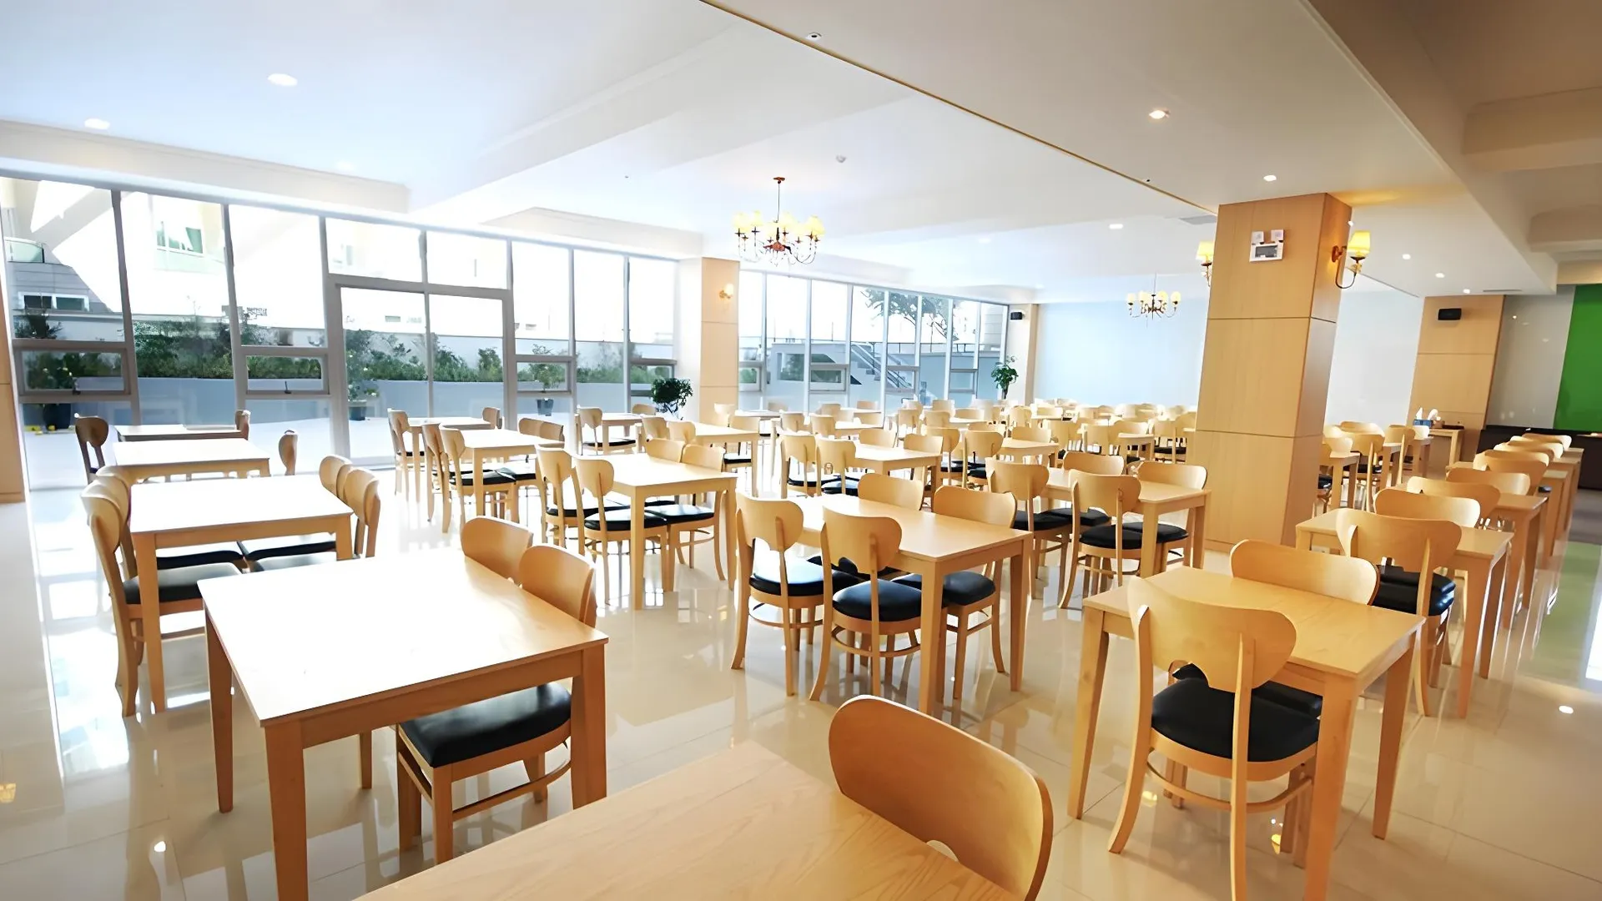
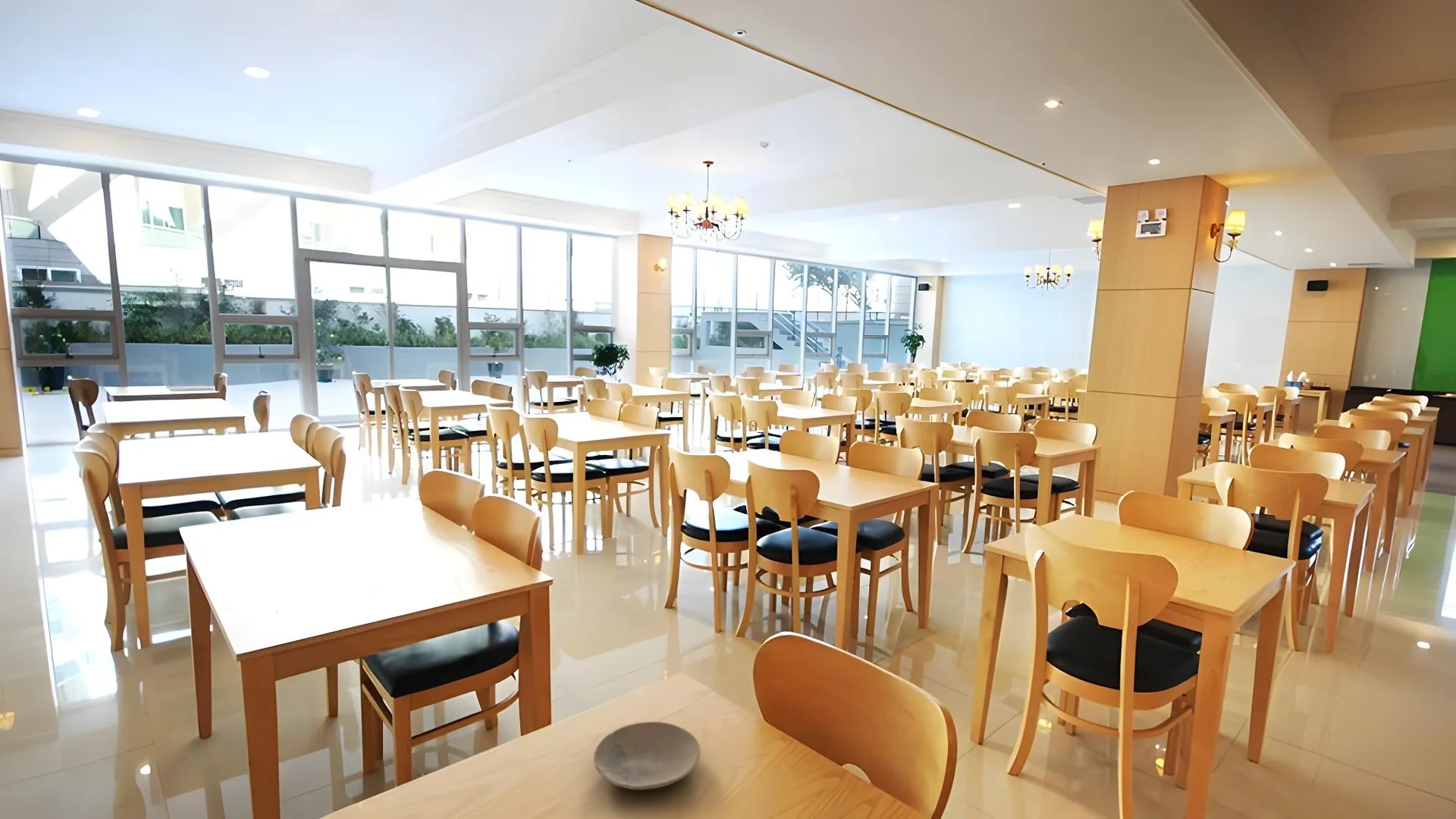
+ plate [593,721,701,791]
